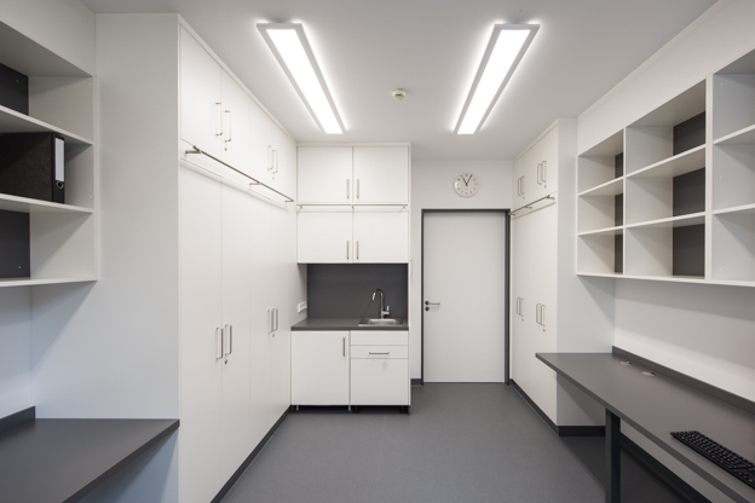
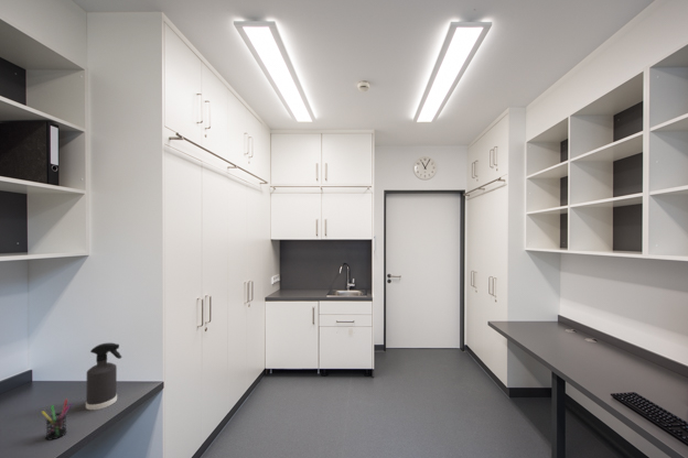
+ spray bottle [85,342,122,411]
+ pen holder [41,399,73,441]
